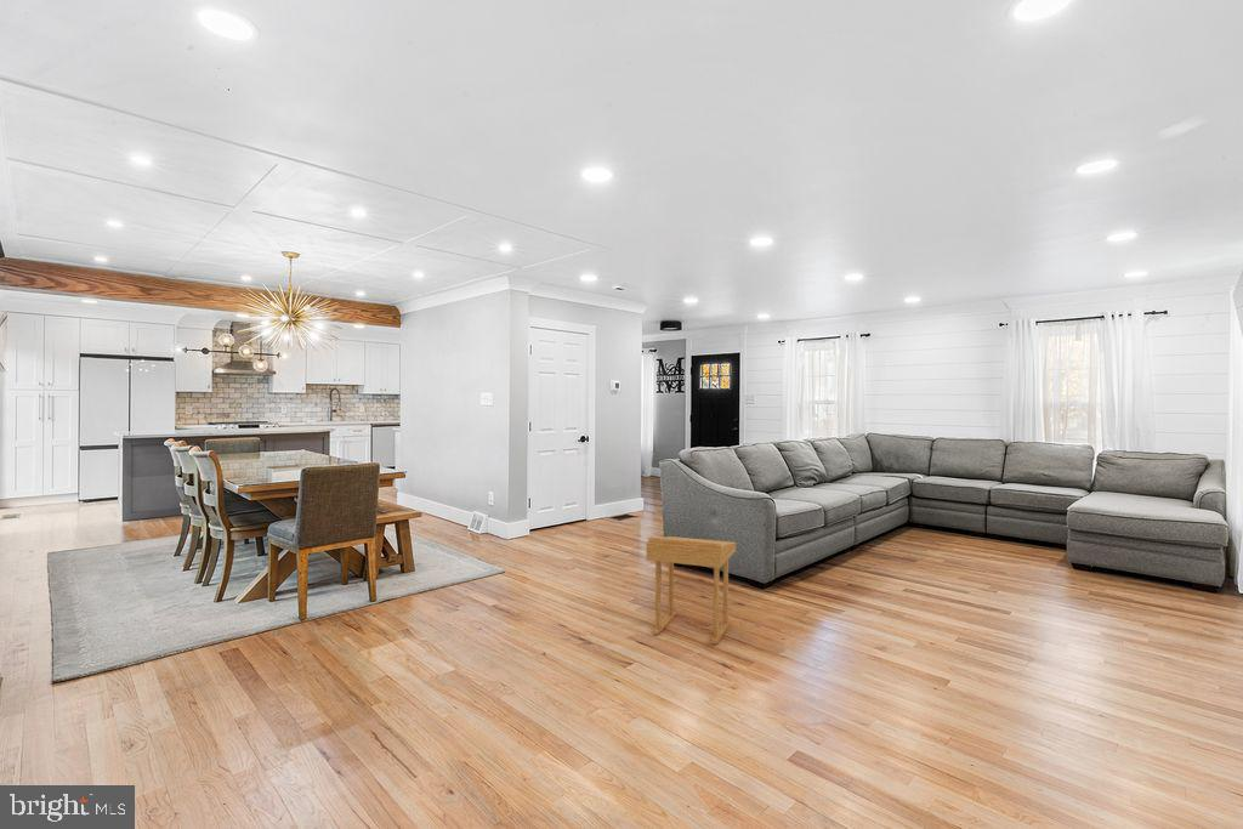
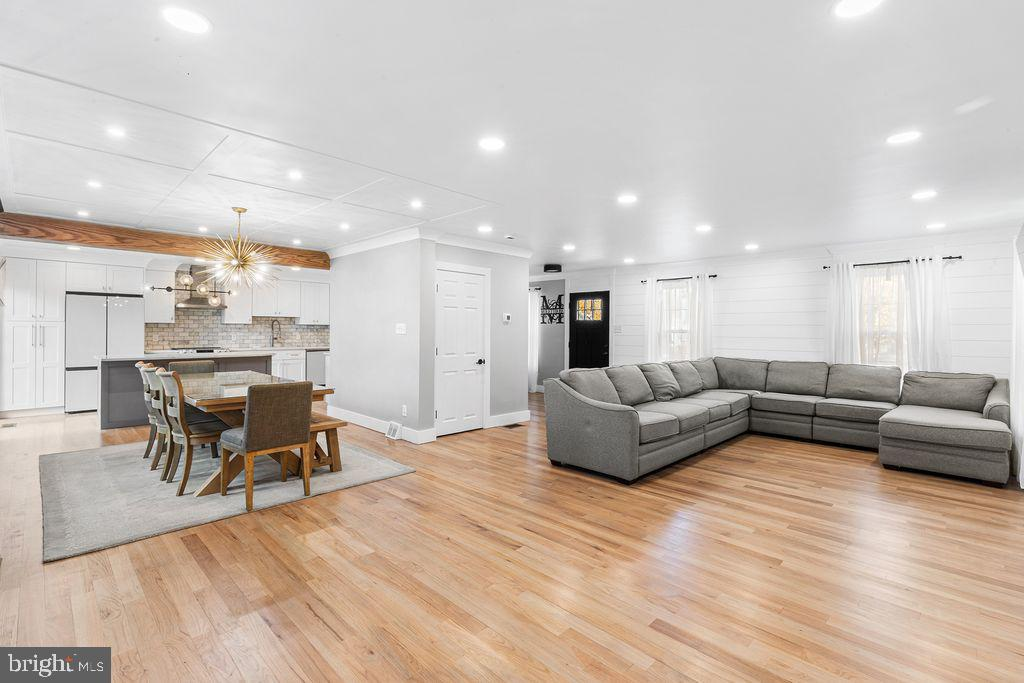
- side table [646,535,738,646]
